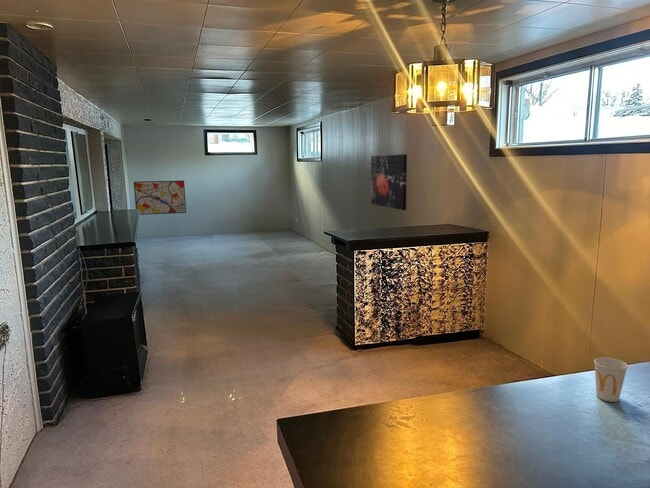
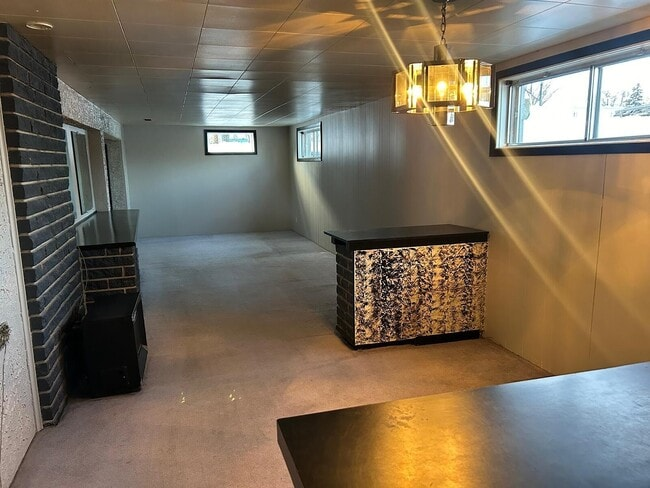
- wall art [133,180,187,216]
- cup [593,356,629,403]
- wall art [370,153,408,211]
